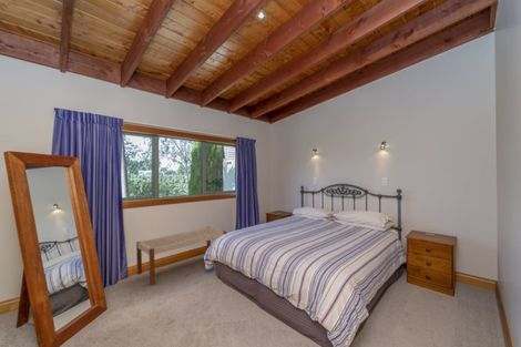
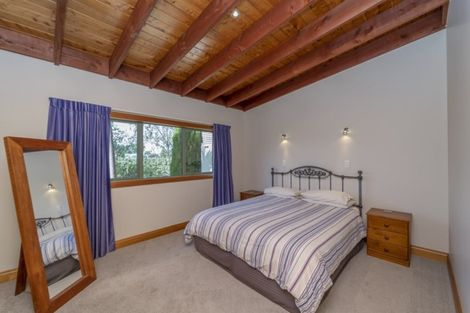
- bench [135,226,227,287]
